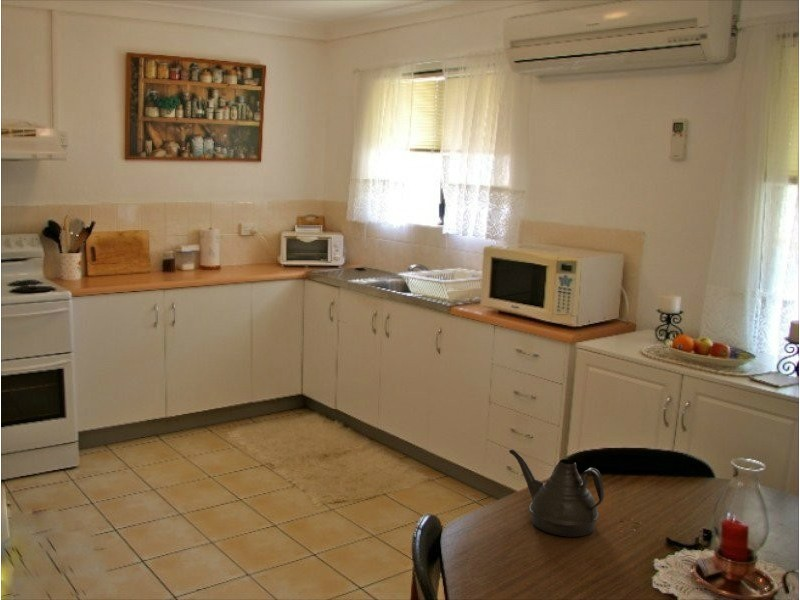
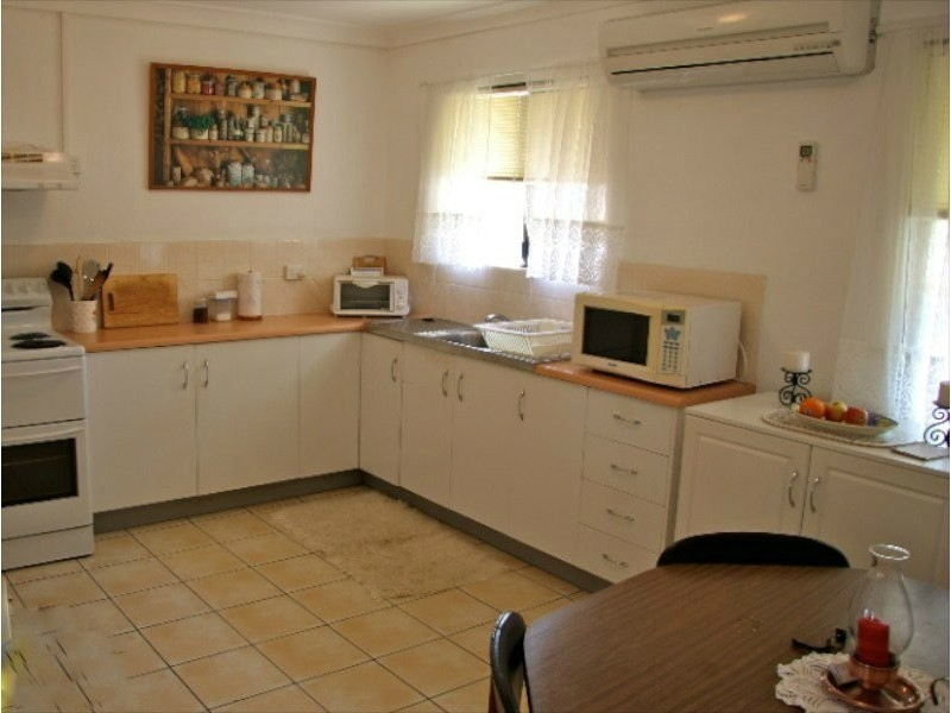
- teapot [508,448,605,538]
